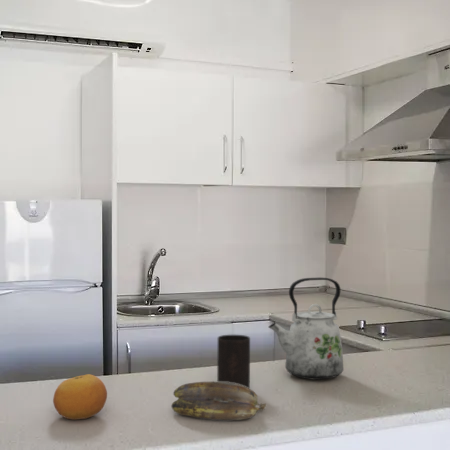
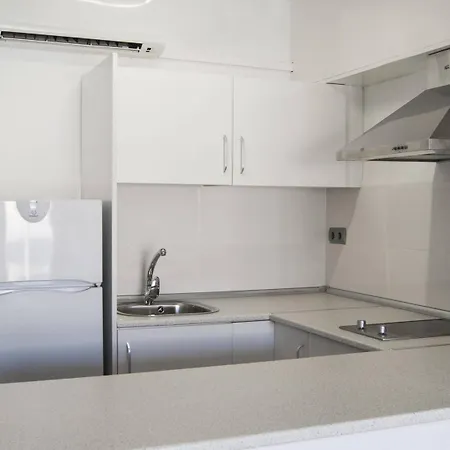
- kettle [268,277,345,381]
- cup [216,334,251,389]
- banana [171,381,267,421]
- fruit [52,373,108,421]
